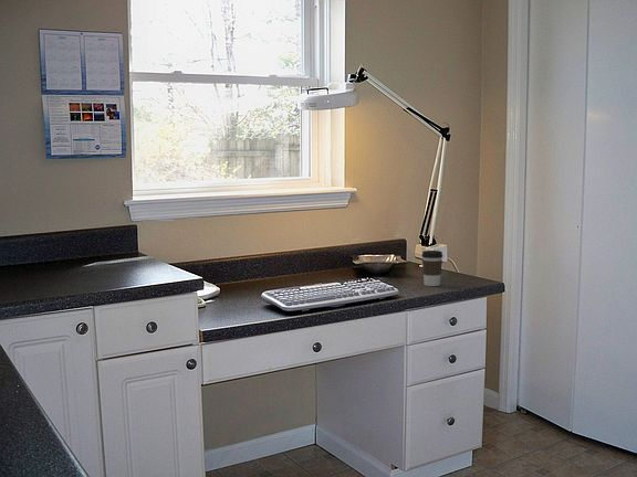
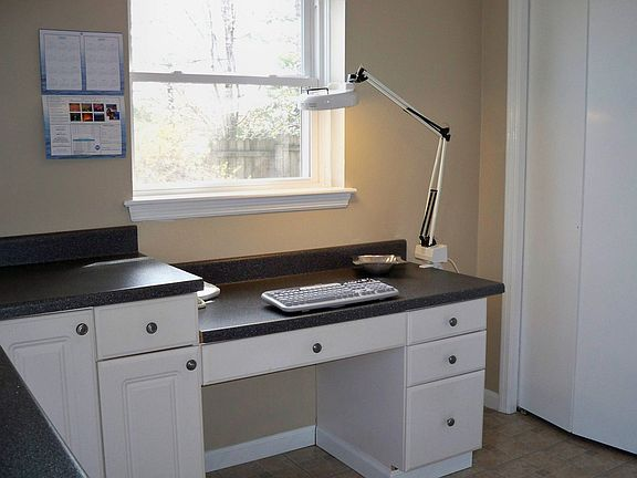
- coffee cup [420,250,443,287]
